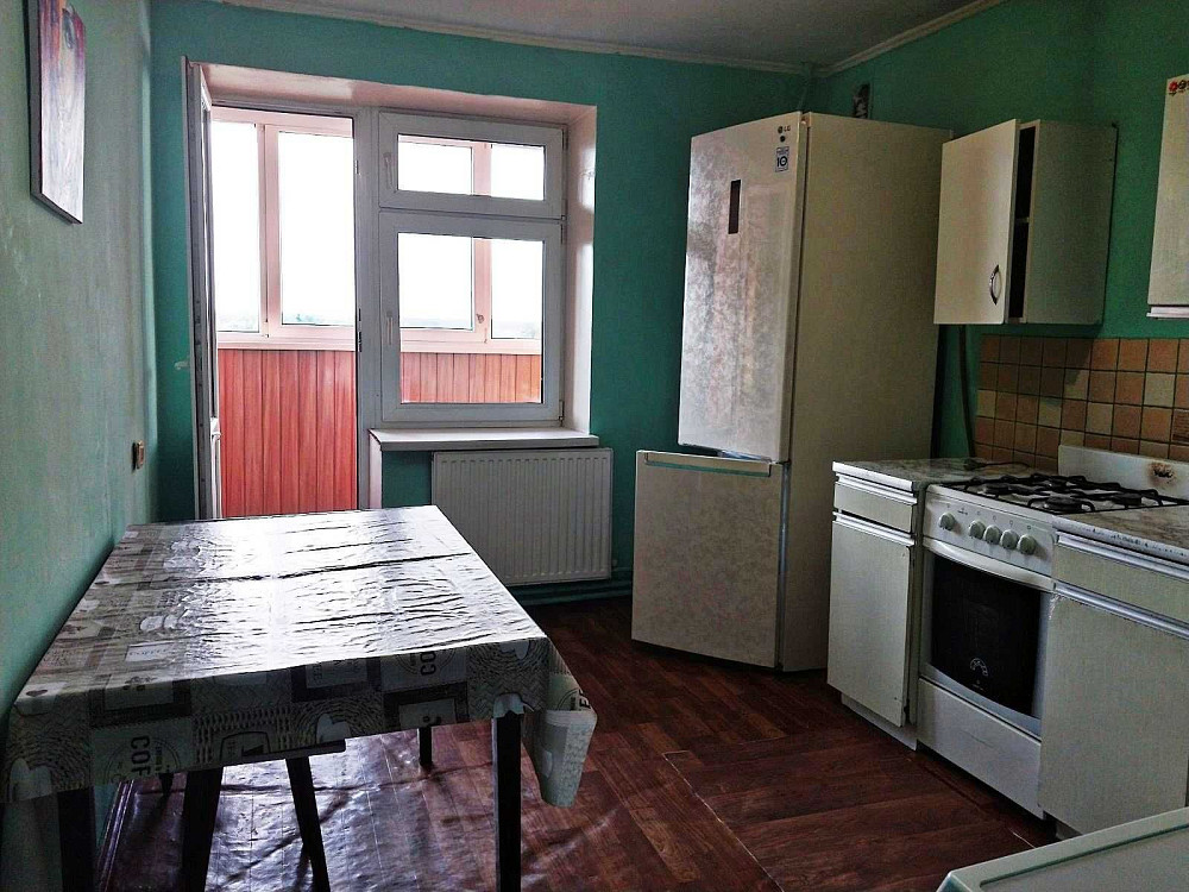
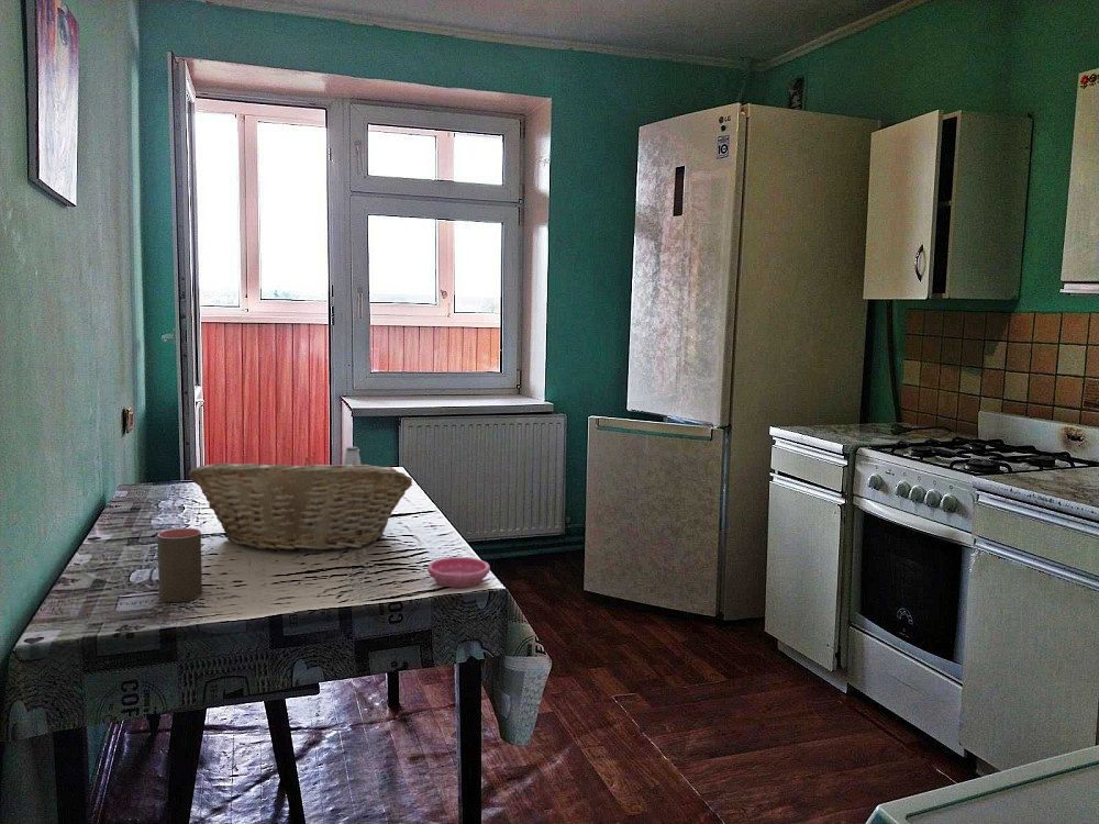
+ fruit basket [188,457,413,554]
+ saucer [426,556,491,588]
+ saltshaker [342,446,363,465]
+ cup [156,527,203,603]
